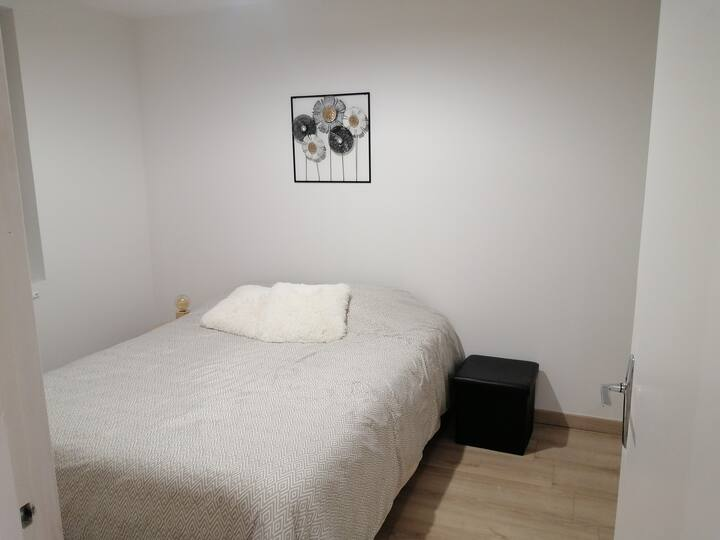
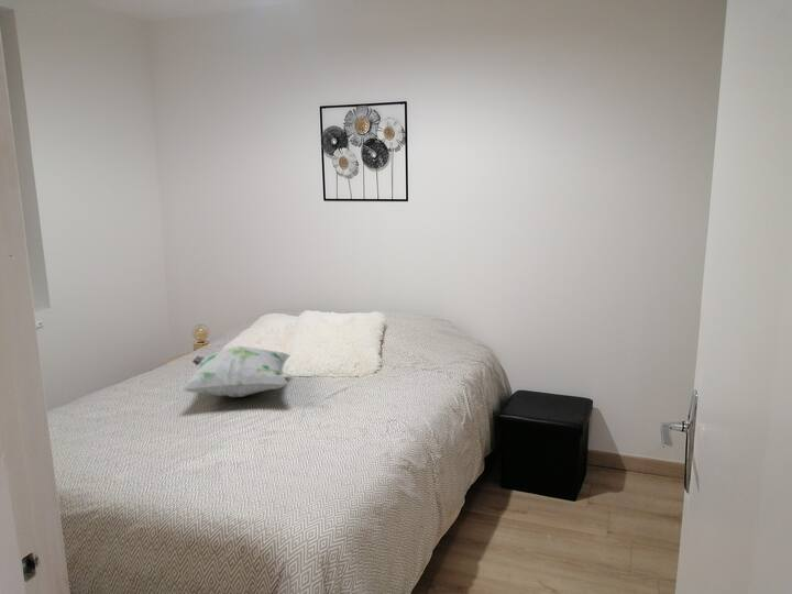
+ decorative pillow [180,344,292,398]
